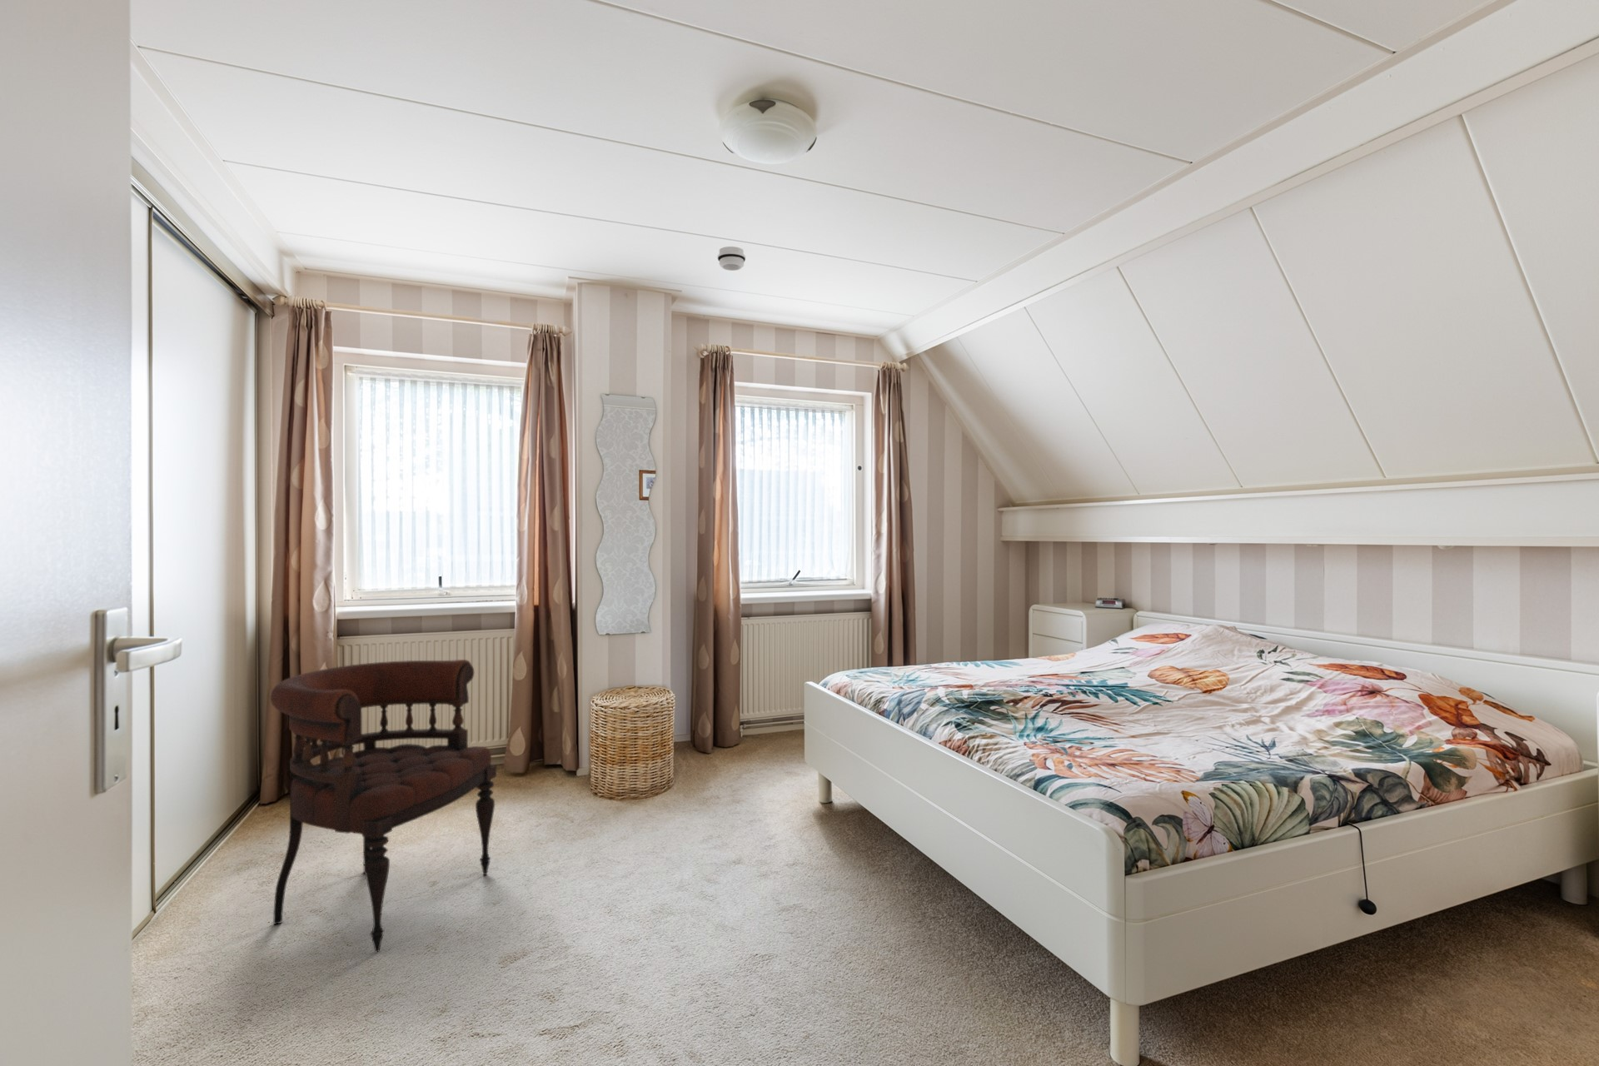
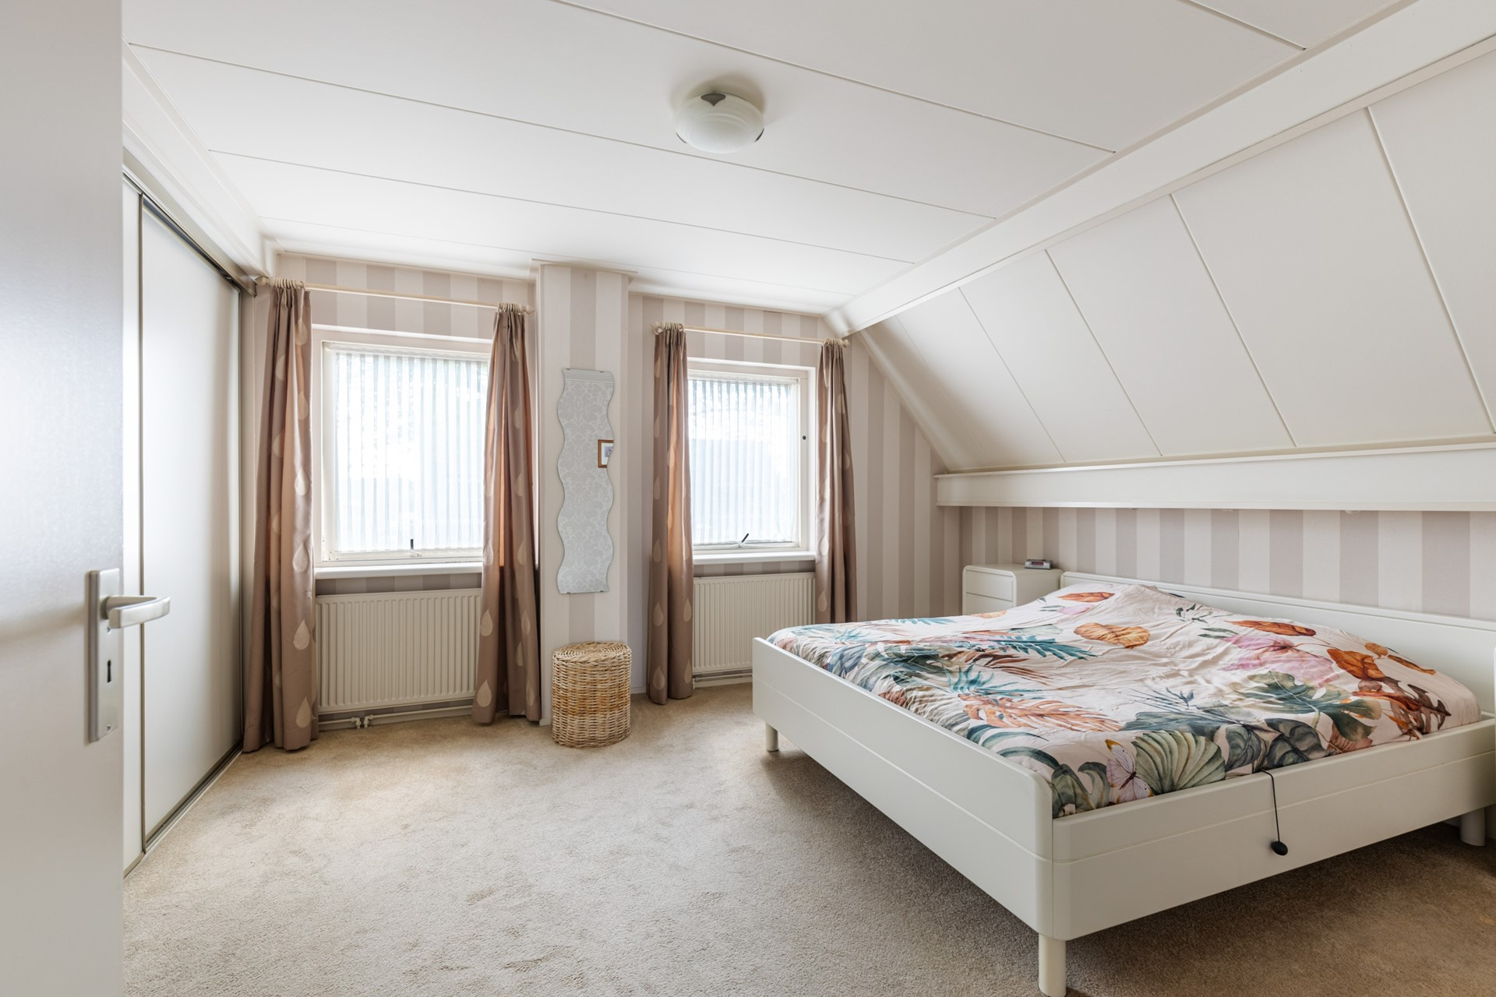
- armchair [270,659,497,954]
- smoke detector [717,246,746,271]
